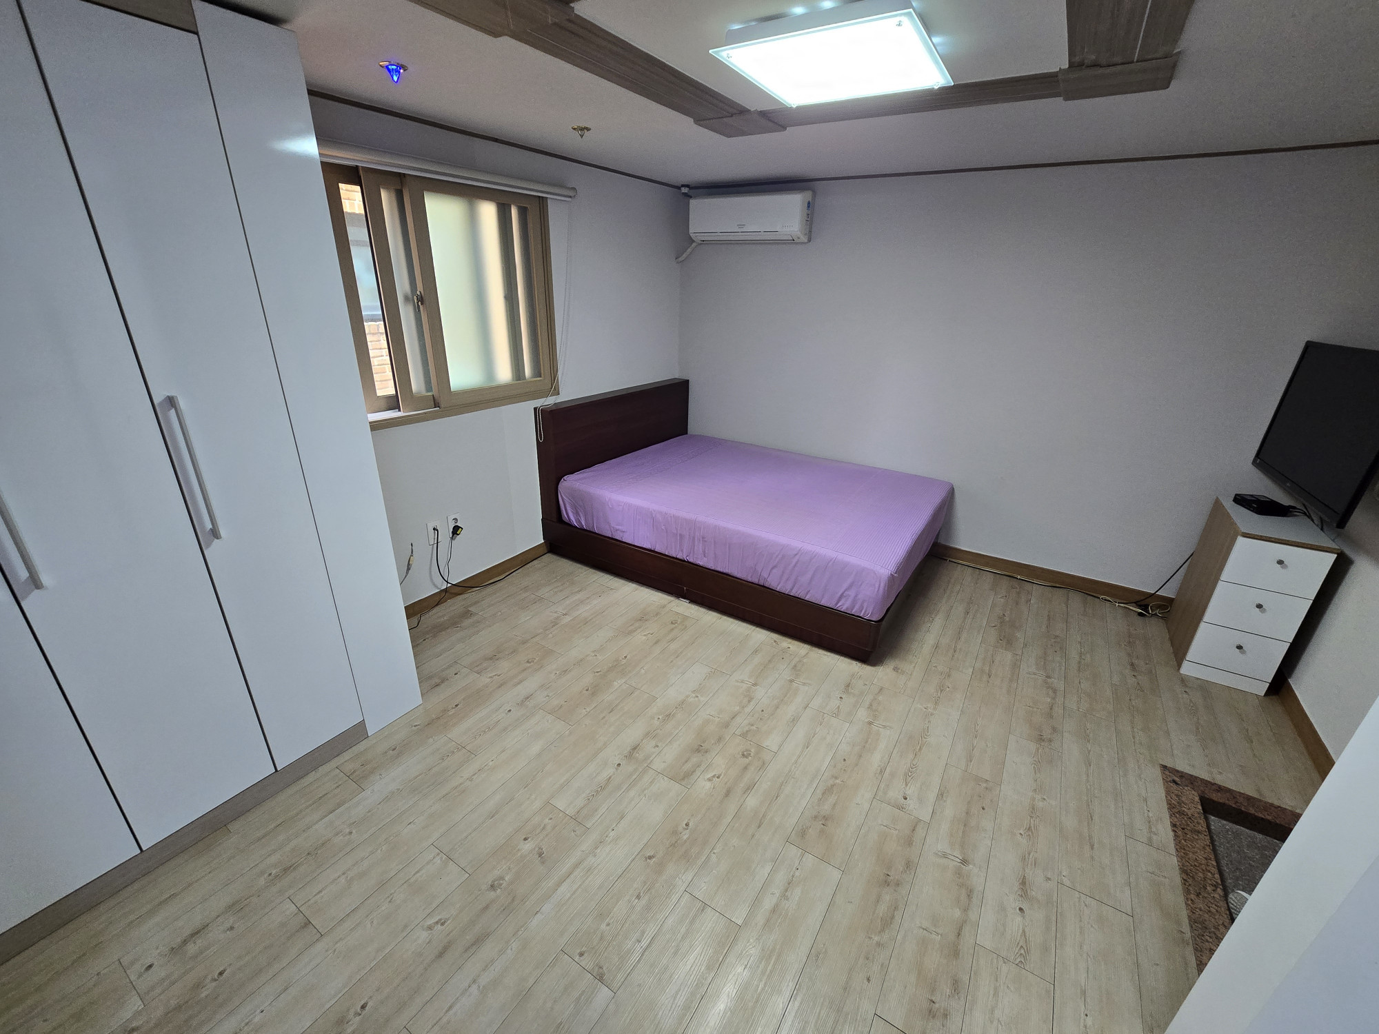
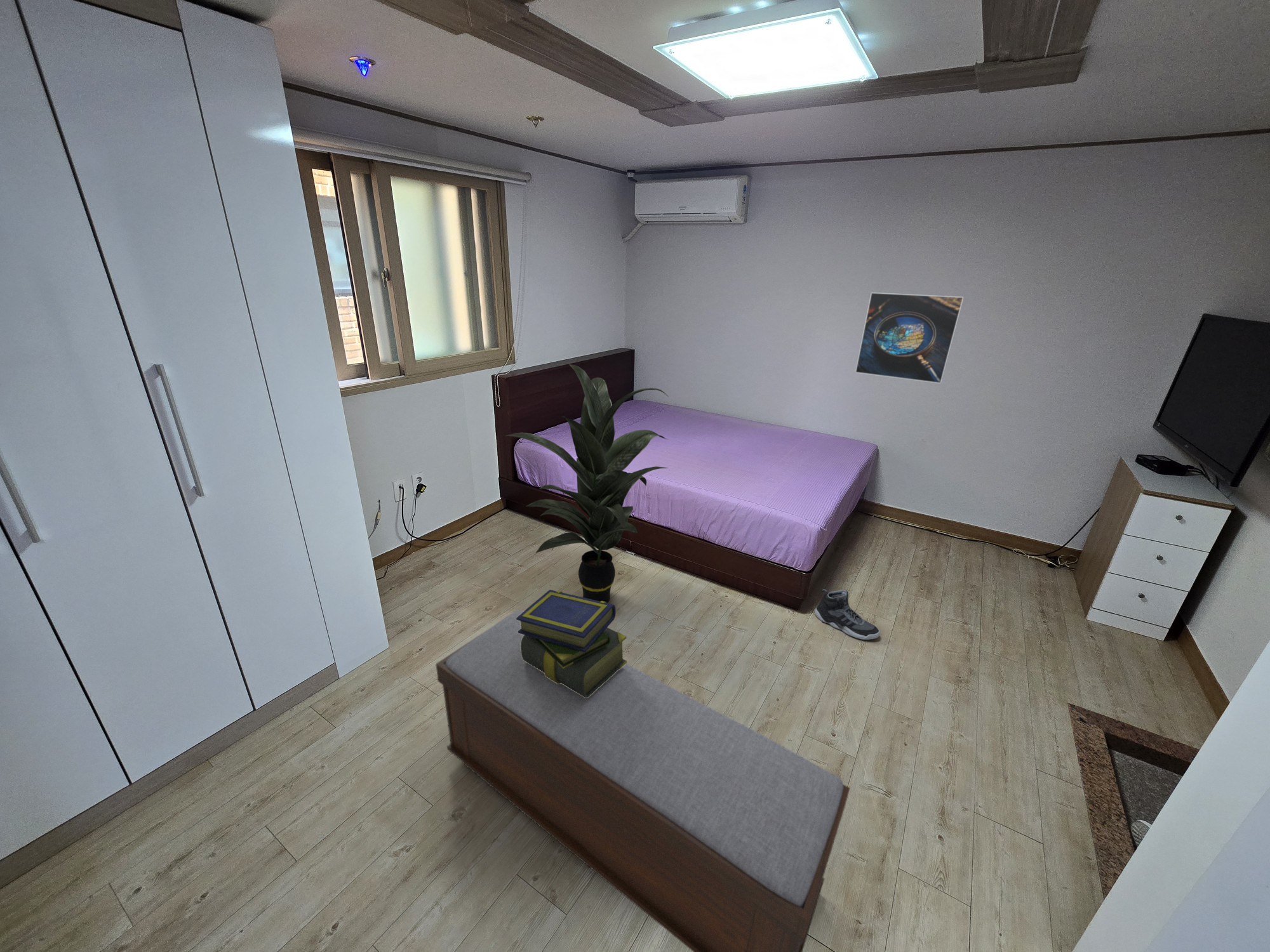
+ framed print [855,292,965,384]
+ sneaker [814,588,881,640]
+ indoor plant [504,364,668,603]
+ stack of books [516,589,627,697]
+ bench [435,609,851,952]
